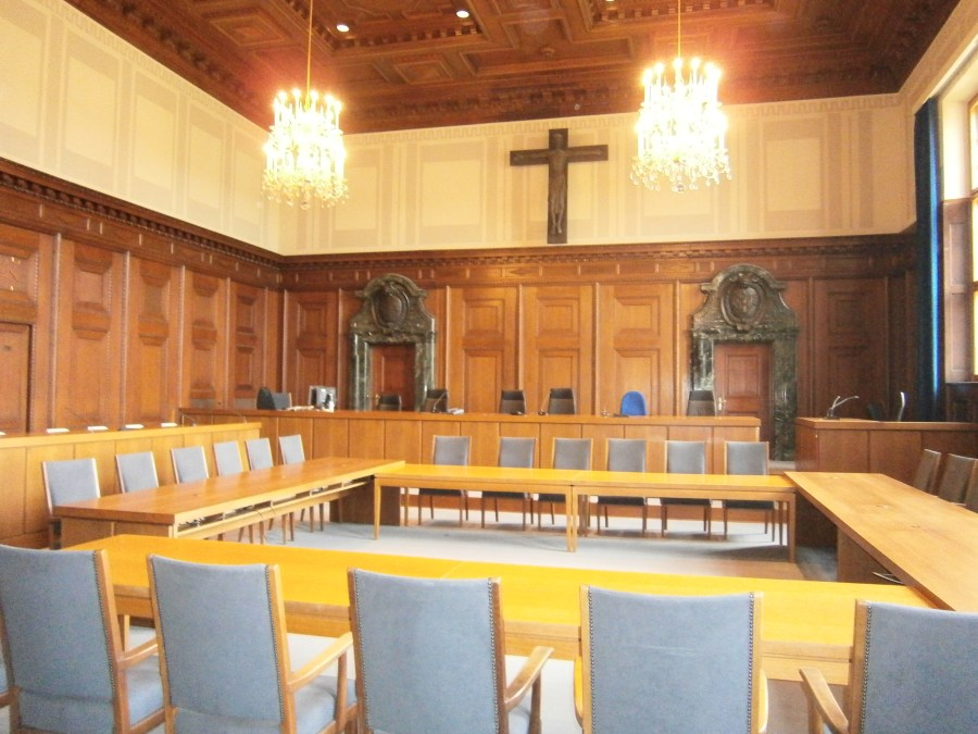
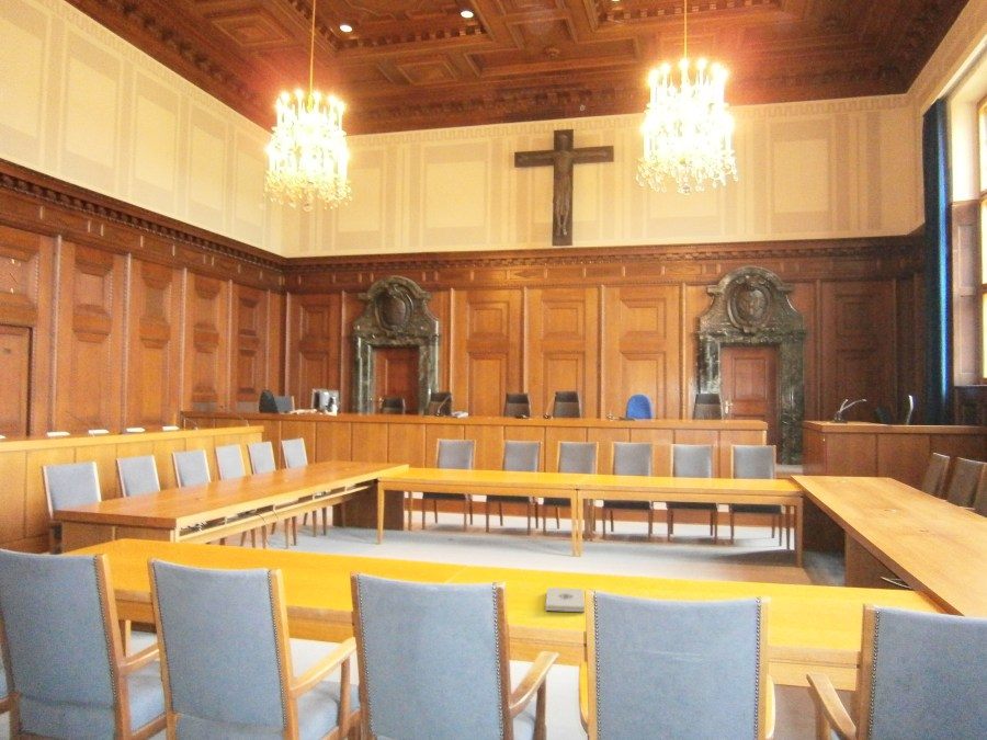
+ notepad [545,587,586,613]
